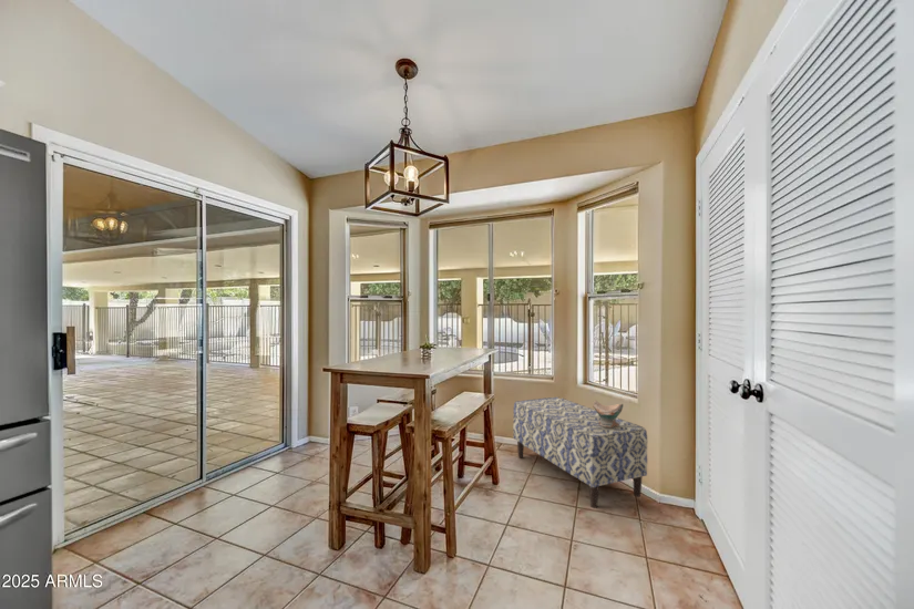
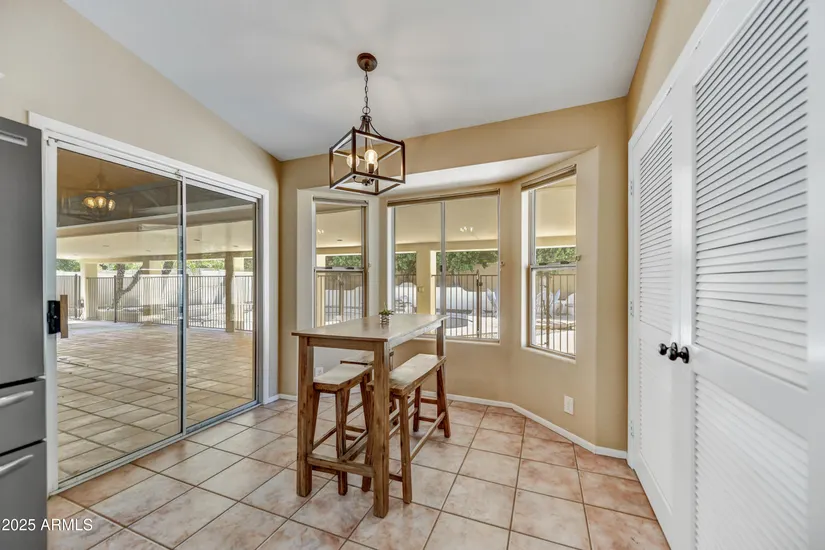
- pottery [592,399,624,427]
- bench [512,396,648,509]
